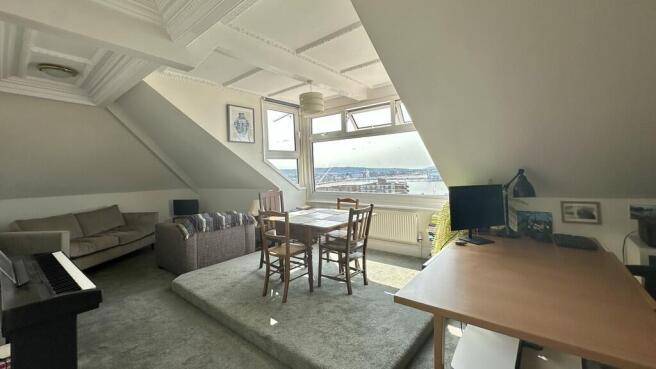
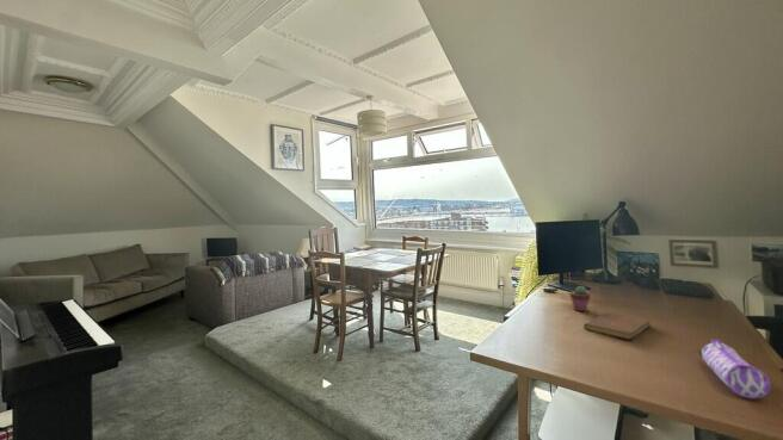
+ potted succulent [568,285,592,312]
+ pencil case [697,339,772,399]
+ notebook [582,311,652,341]
